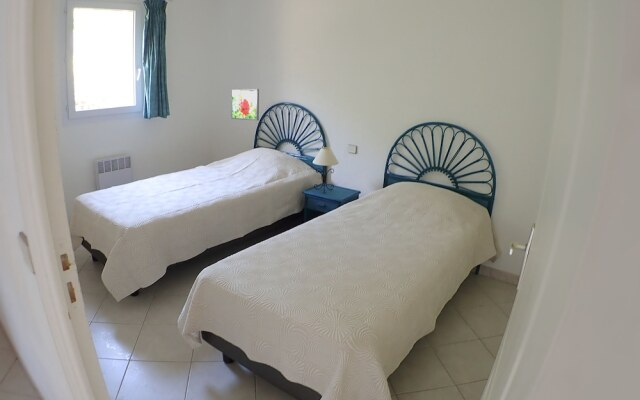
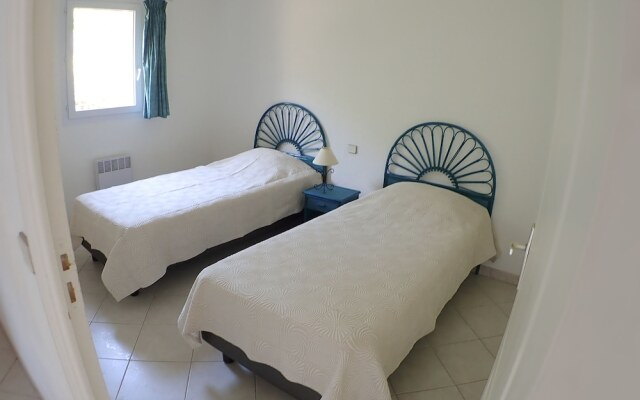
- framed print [230,88,260,121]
